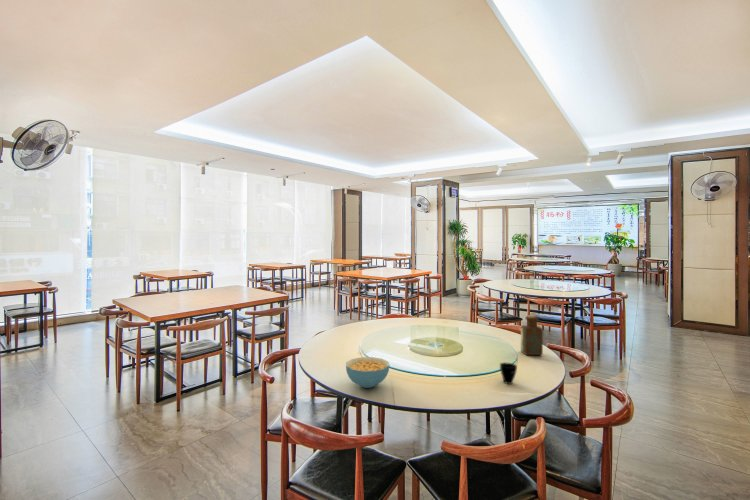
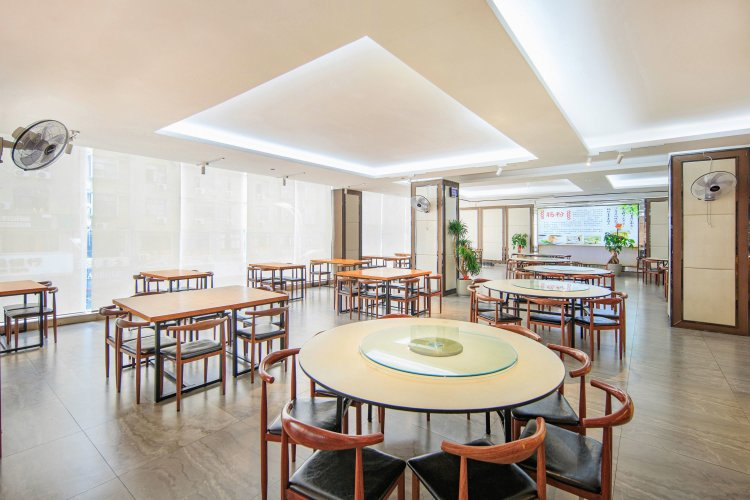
- bottle [520,314,544,356]
- cup [499,362,518,385]
- cereal bowl [345,356,390,389]
